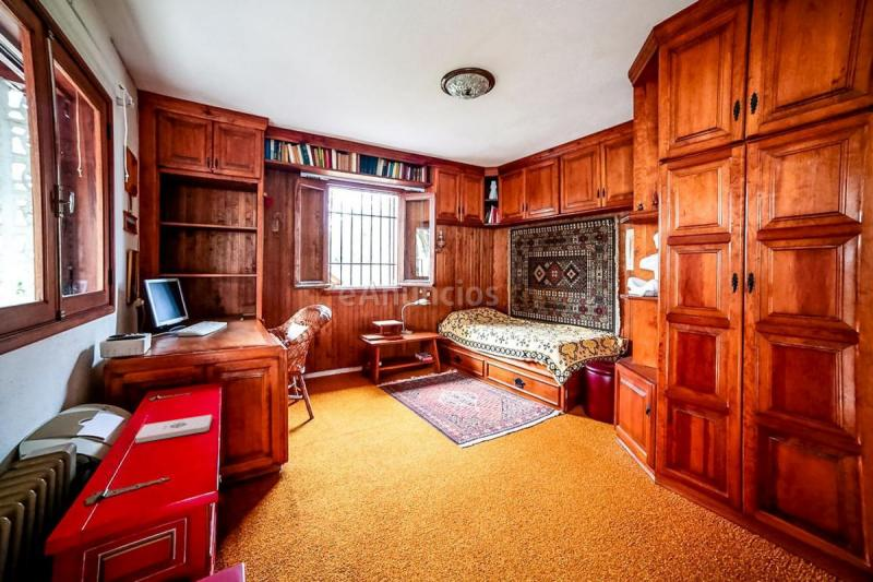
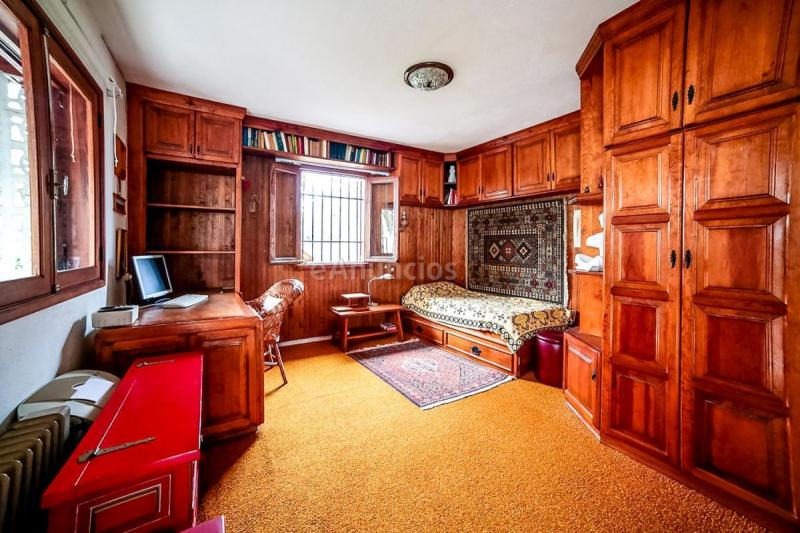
- notepad [134,414,213,443]
